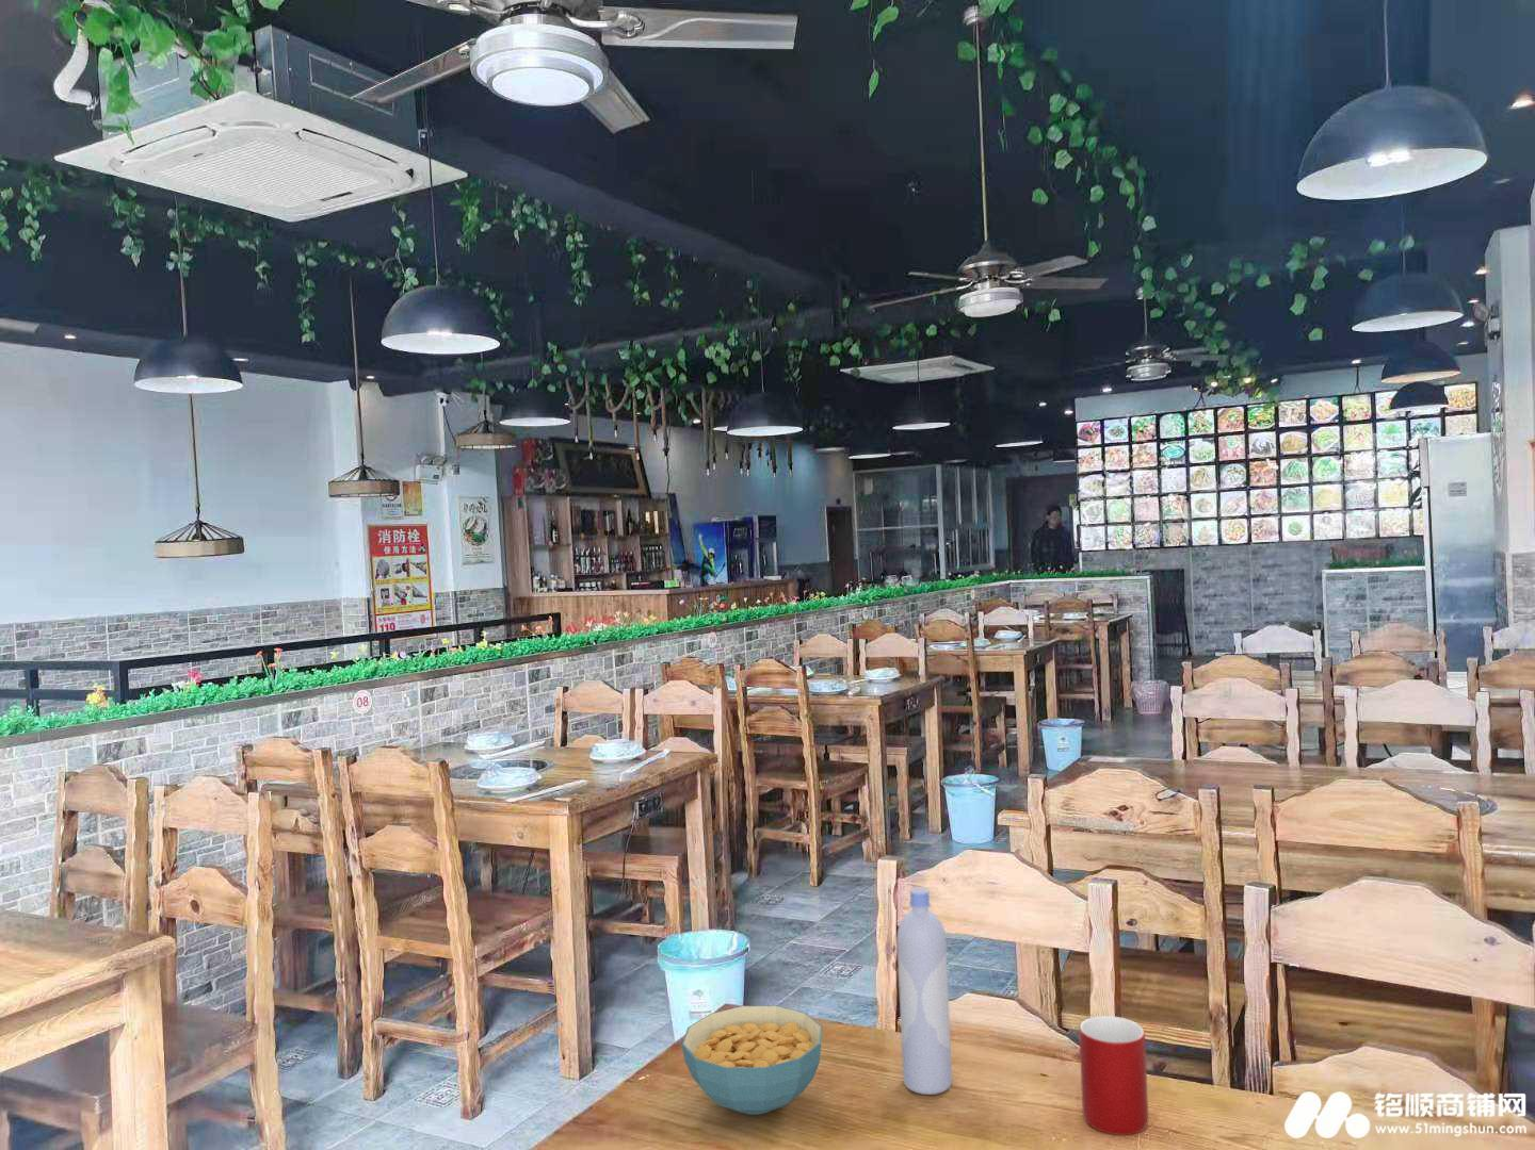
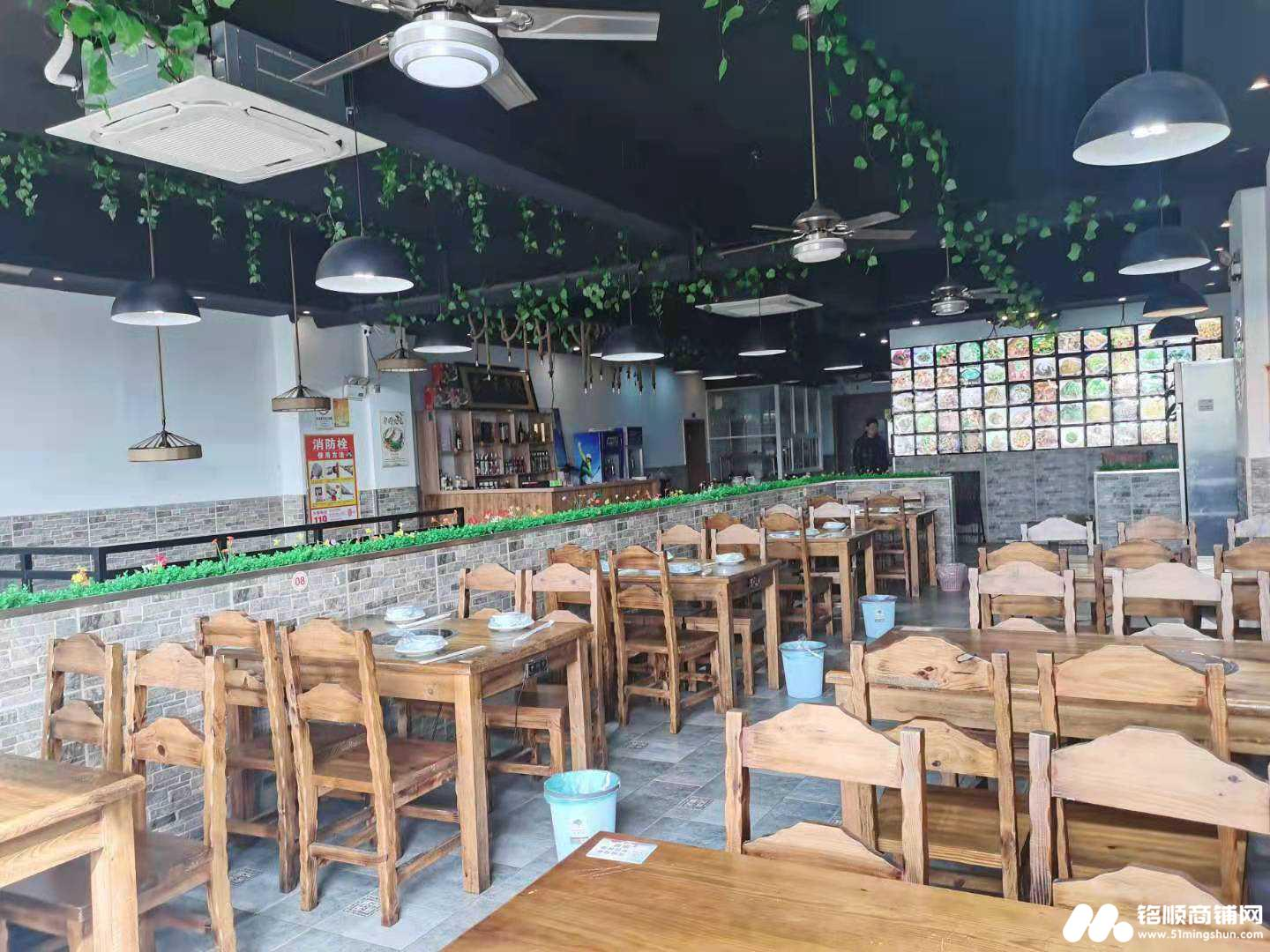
- bottle [897,885,952,1096]
- cereal bowl [682,1005,824,1115]
- cup [1078,1015,1149,1137]
